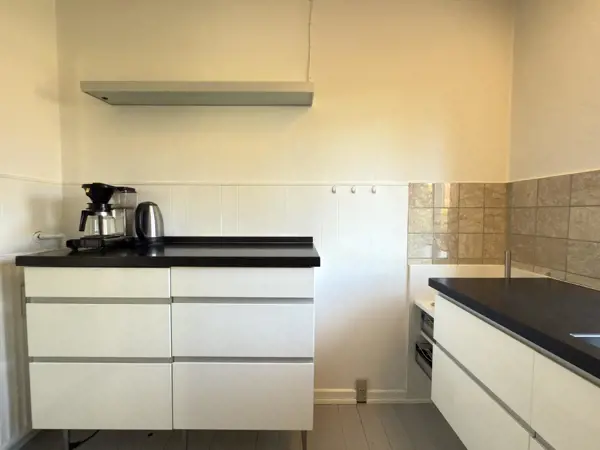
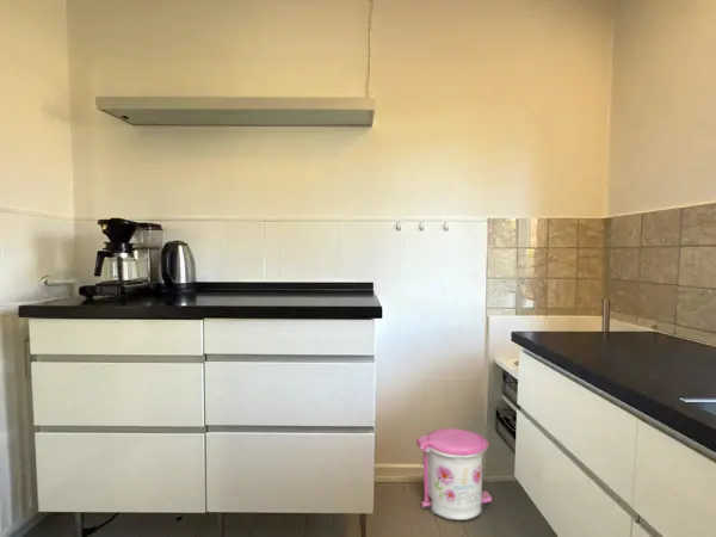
+ trash can [415,427,493,521]
